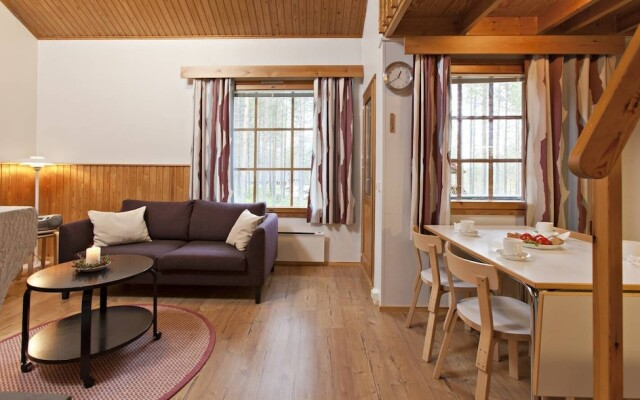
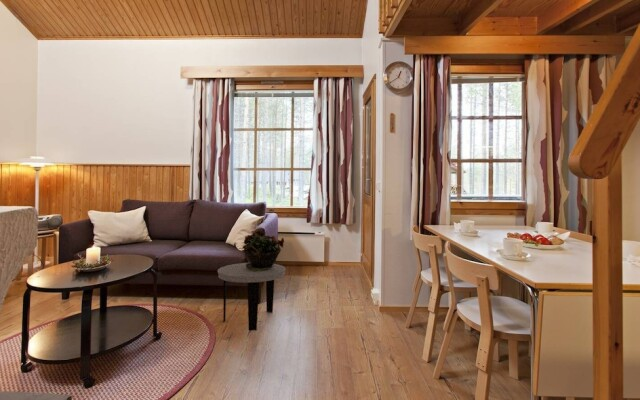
+ side table [217,262,287,332]
+ potted plant [242,228,285,272]
